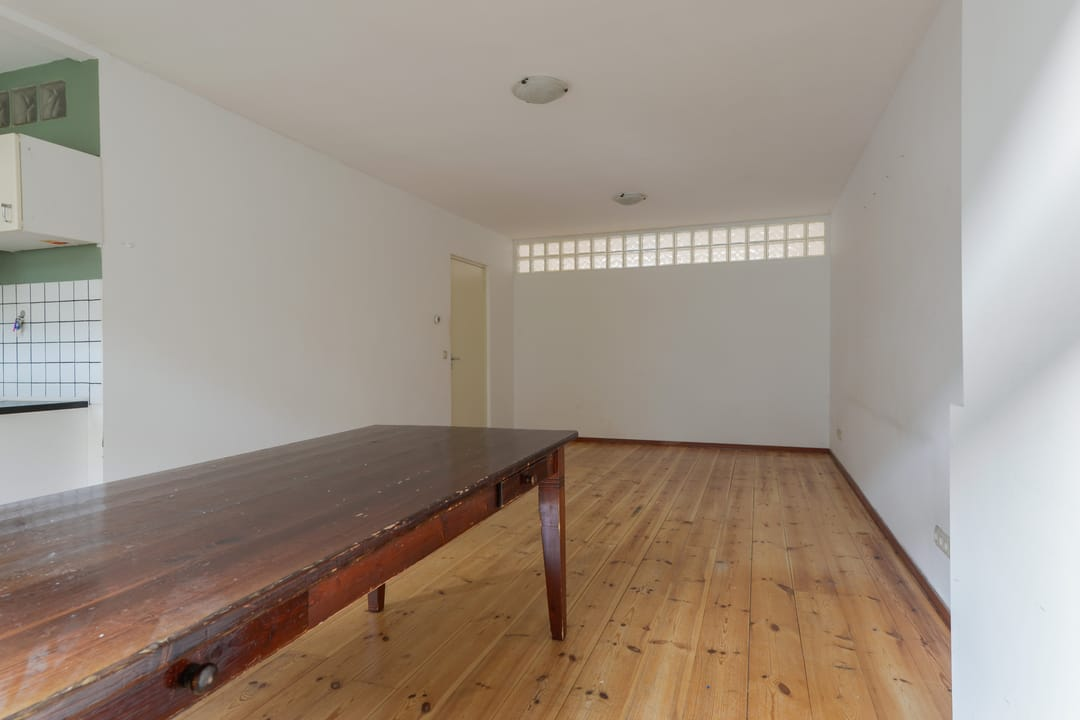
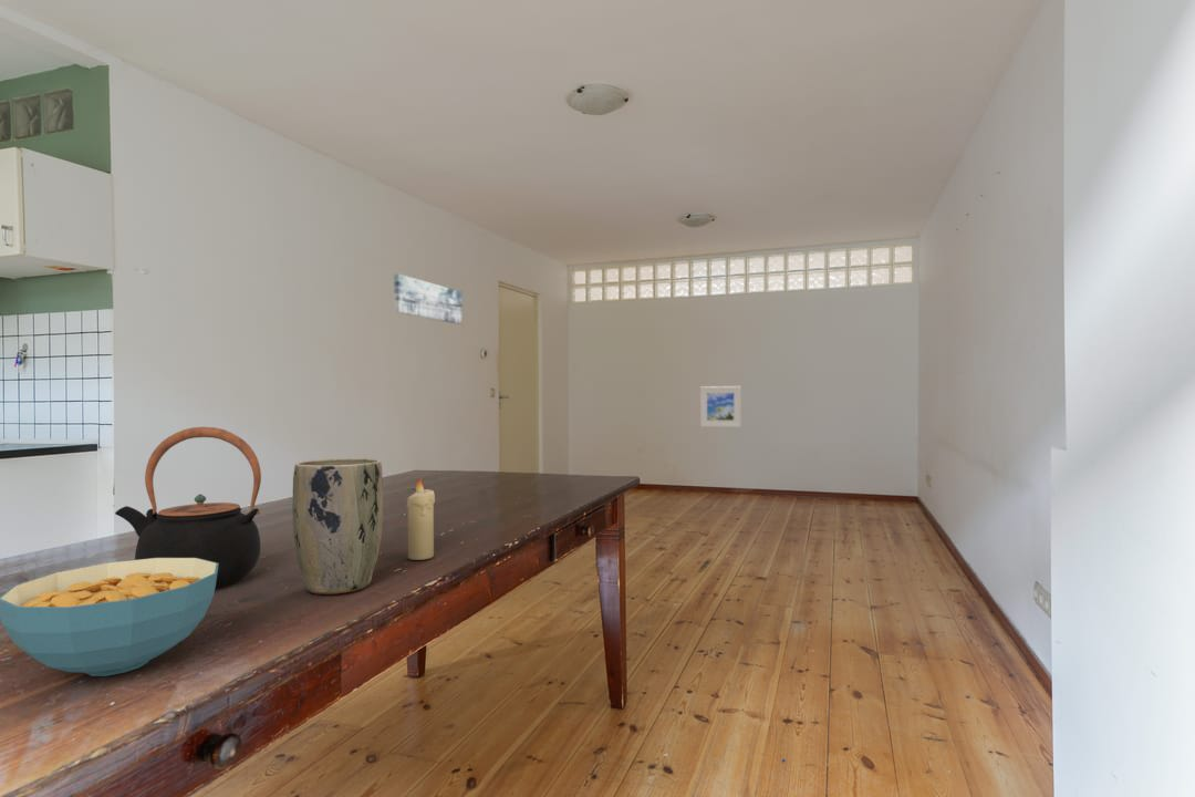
+ teapot [114,426,262,589]
+ wall art [393,272,464,325]
+ candle [406,476,436,561]
+ cereal bowl [0,558,219,677]
+ plant pot [291,457,384,596]
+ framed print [699,385,742,428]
